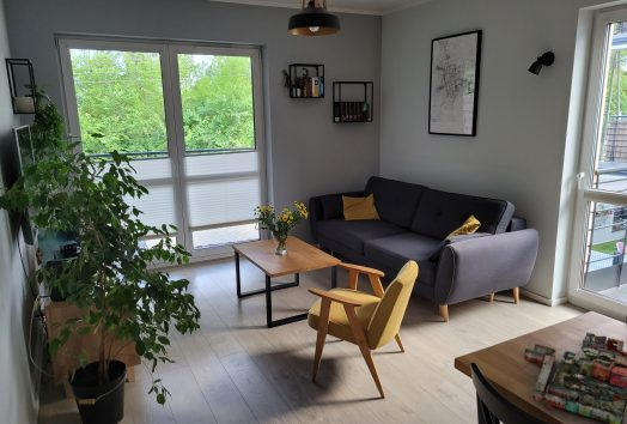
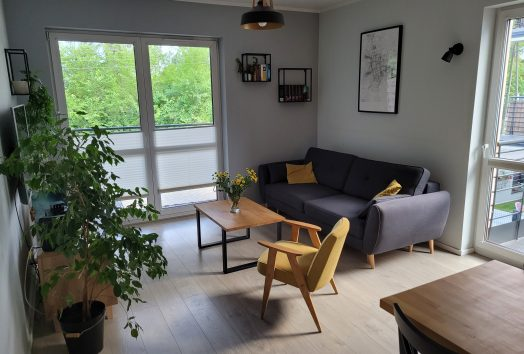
- board game [523,332,627,424]
